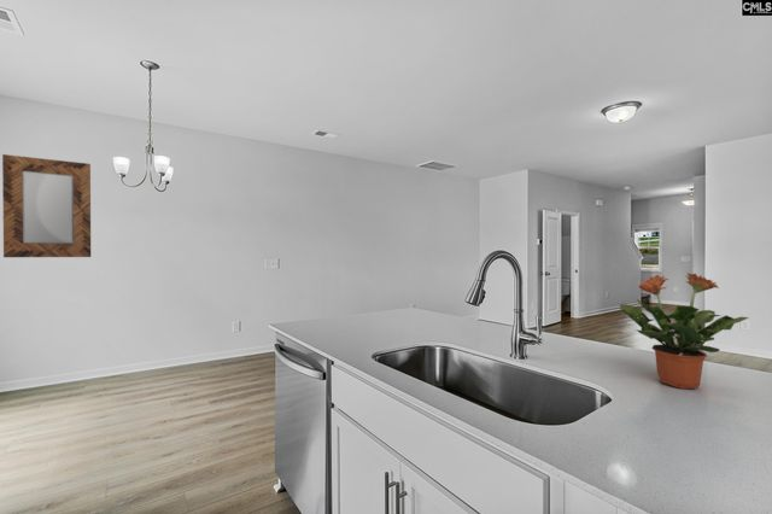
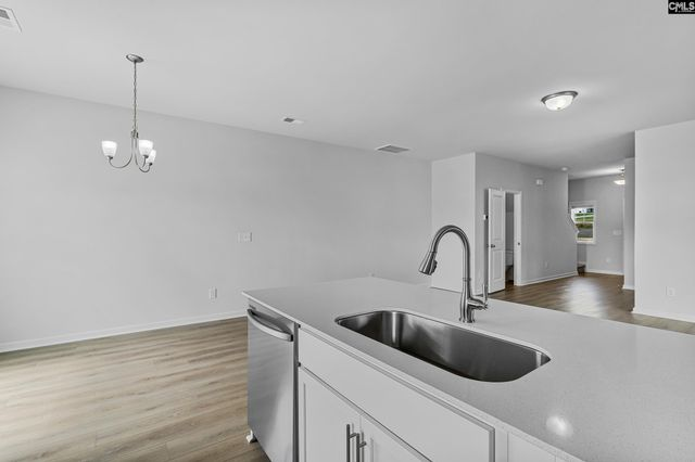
- potted plant [619,271,750,390]
- home mirror [1,153,92,258]
